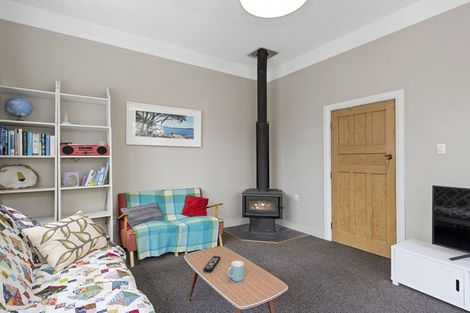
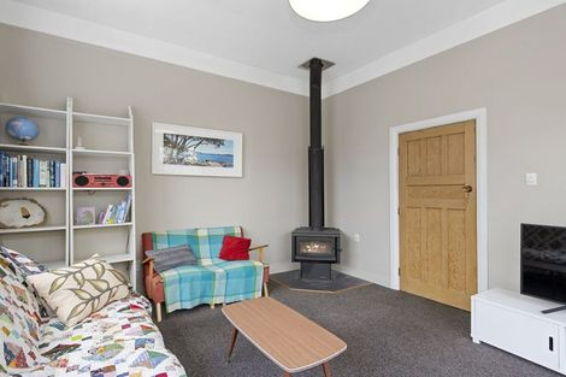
- mug [226,260,245,282]
- remote control [202,255,222,273]
